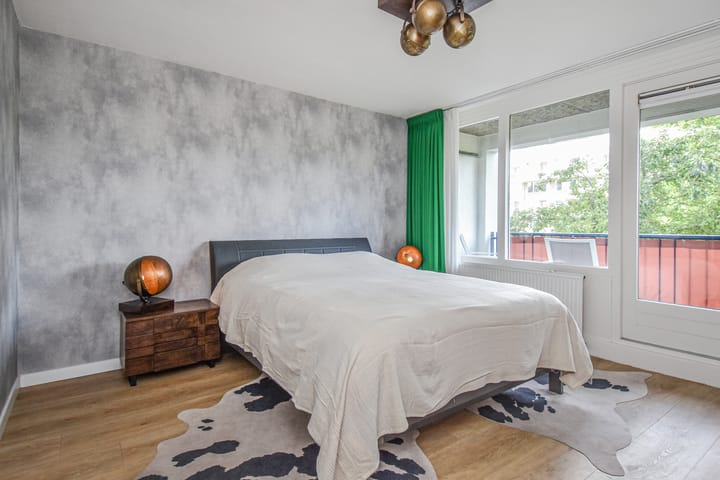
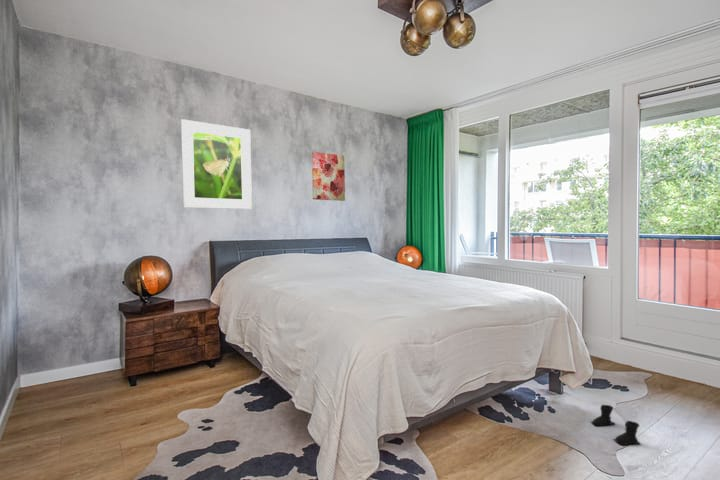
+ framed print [180,118,253,210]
+ wall art [311,151,346,202]
+ boots [591,404,641,446]
